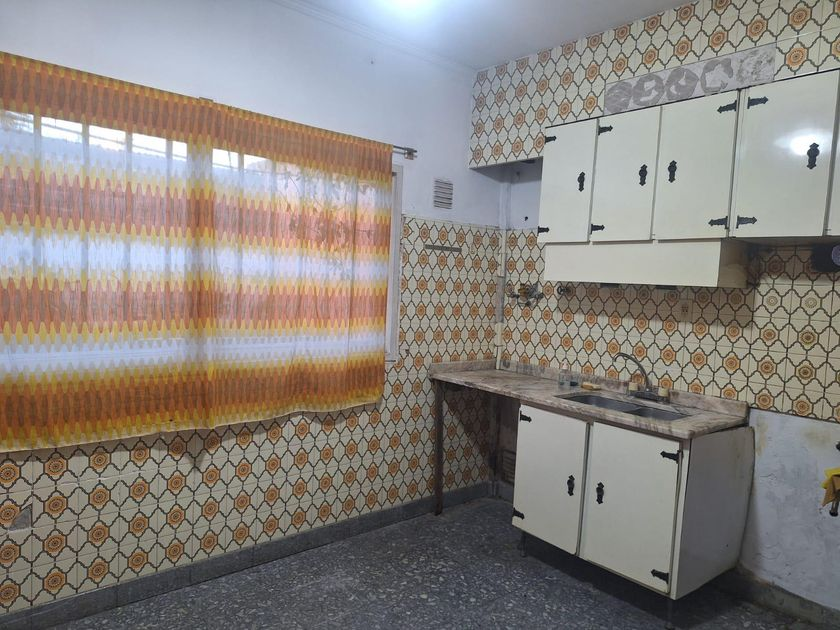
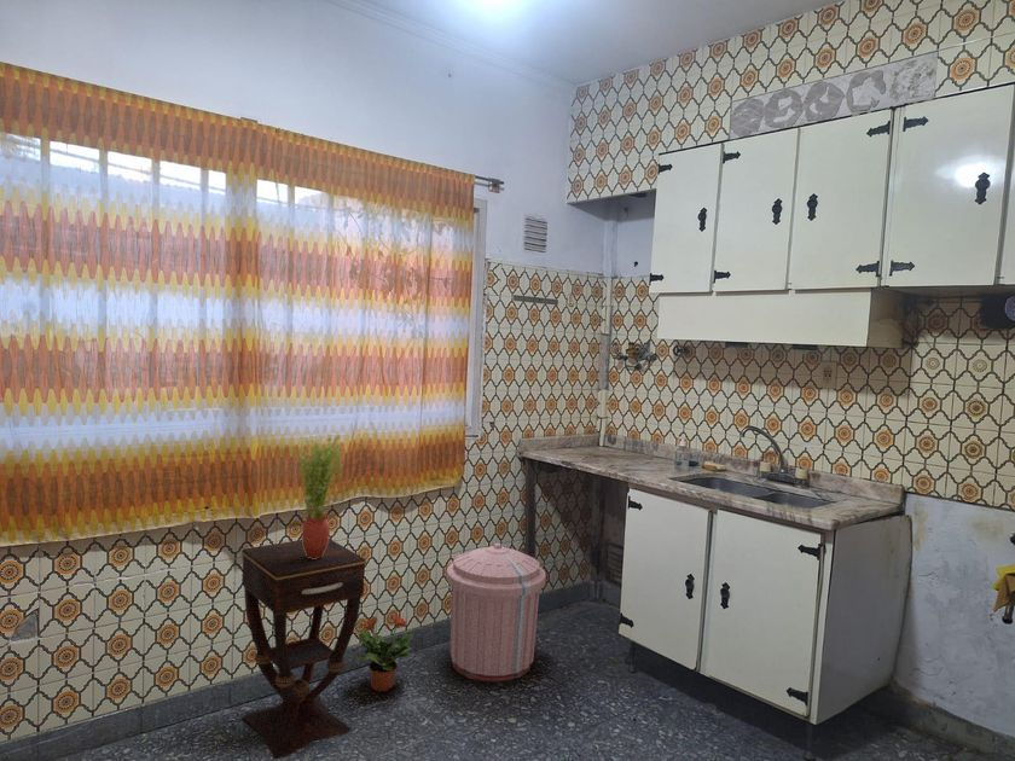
+ potted plant [291,434,347,559]
+ side table [240,538,367,760]
+ potted plant [350,614,414,692]
+ trash can [445,542,547,684]
